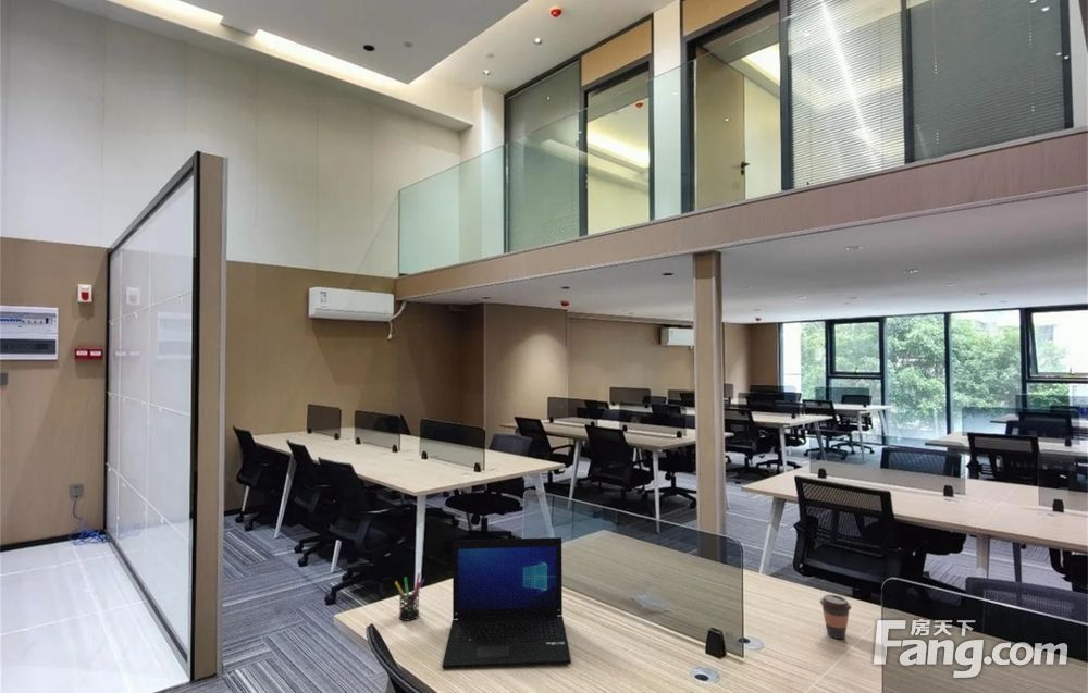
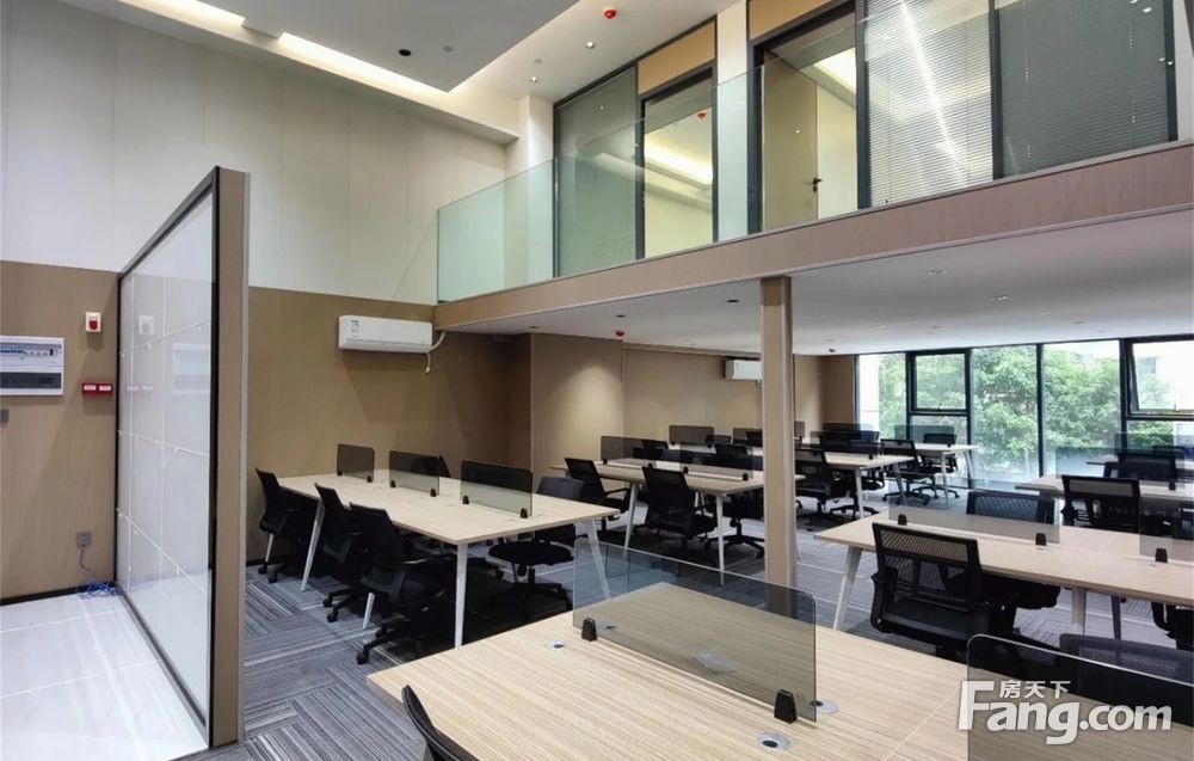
- pen holder [394,572,425,622]
- laptop [441,536,572,670]
- coffee cup [819,593,853,640]
